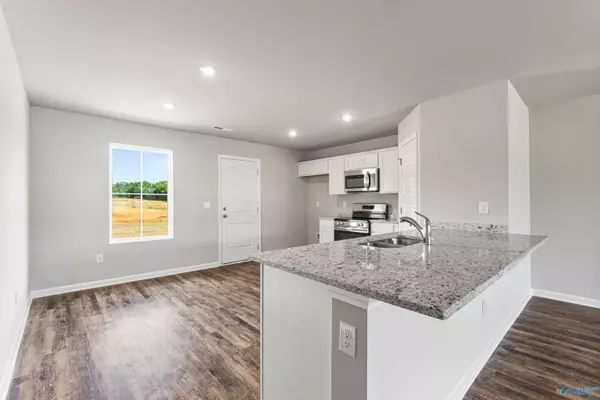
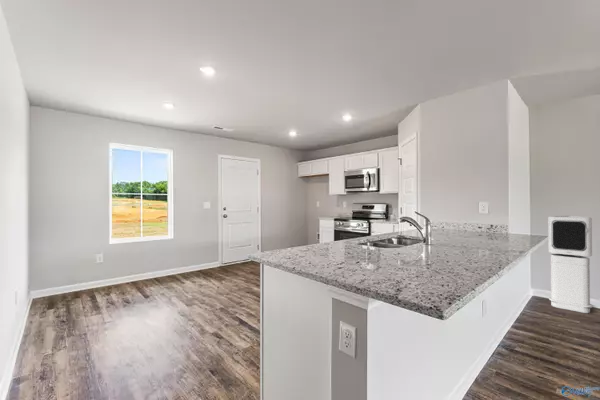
+ air purifier [547,215,593,314]
